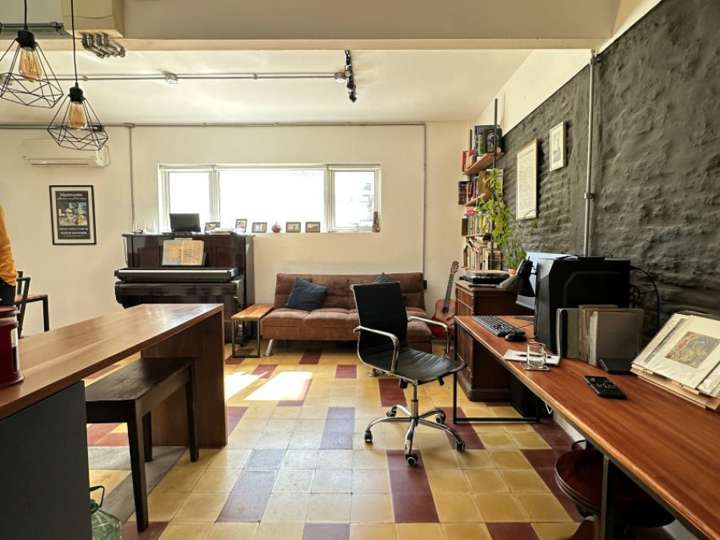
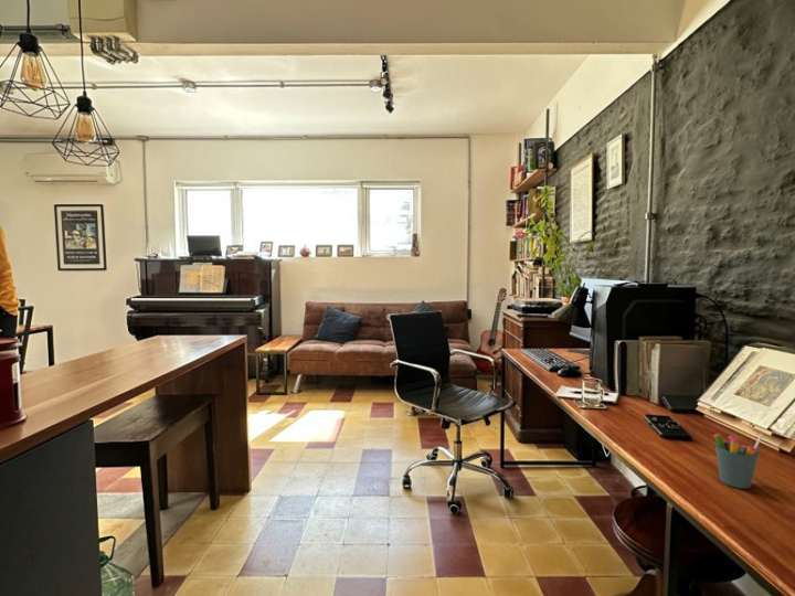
+ pen holder [713,433,764,490]
